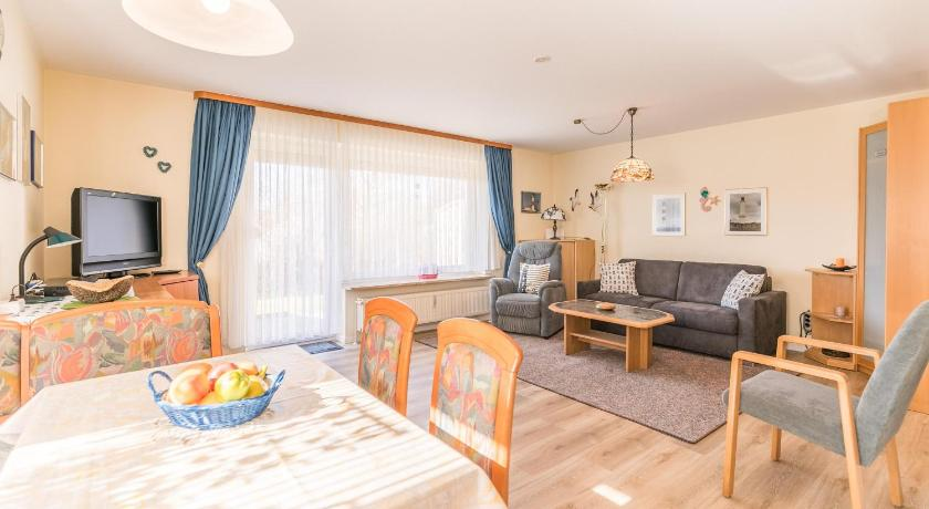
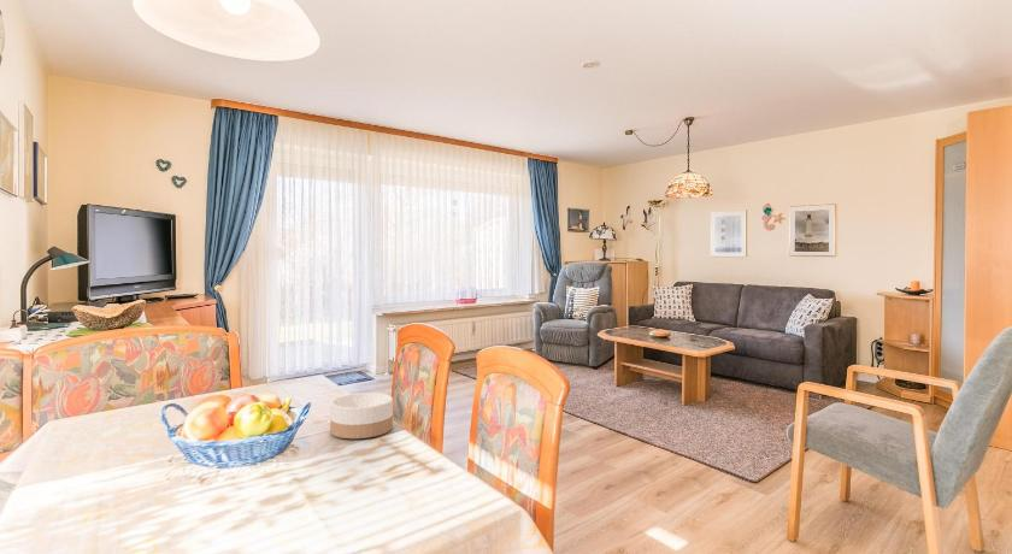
+ bowl [329,391,394,440]
